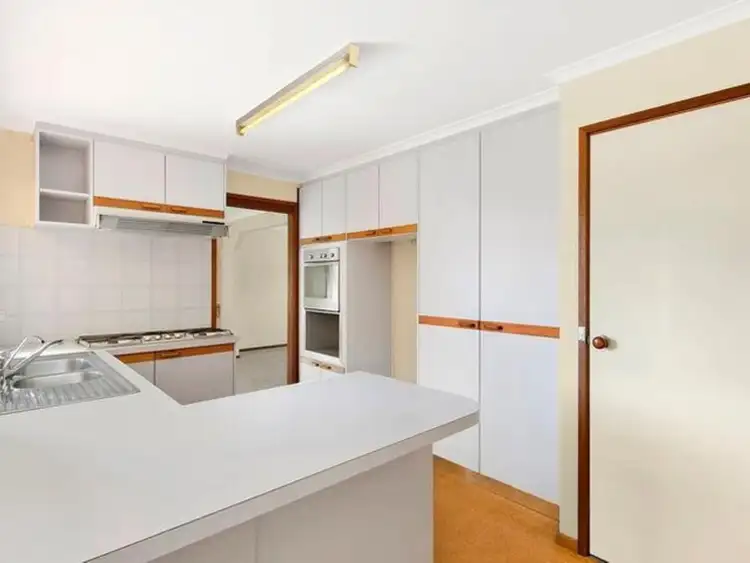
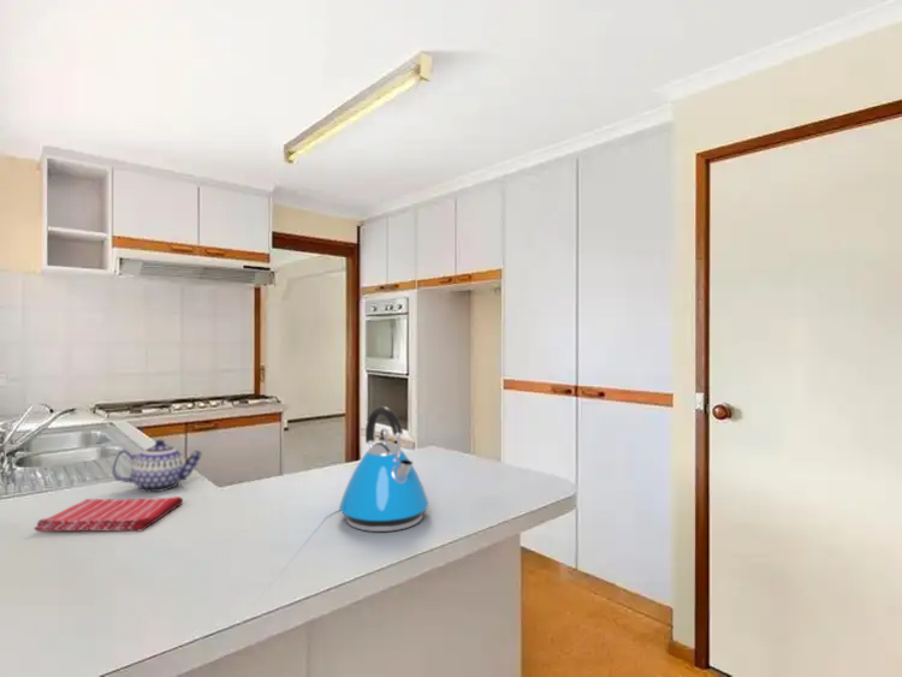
+ kettle [338,405,429,533]
+ dish towel [32,495,184,533]
+ teapot [112,439,203,493]
